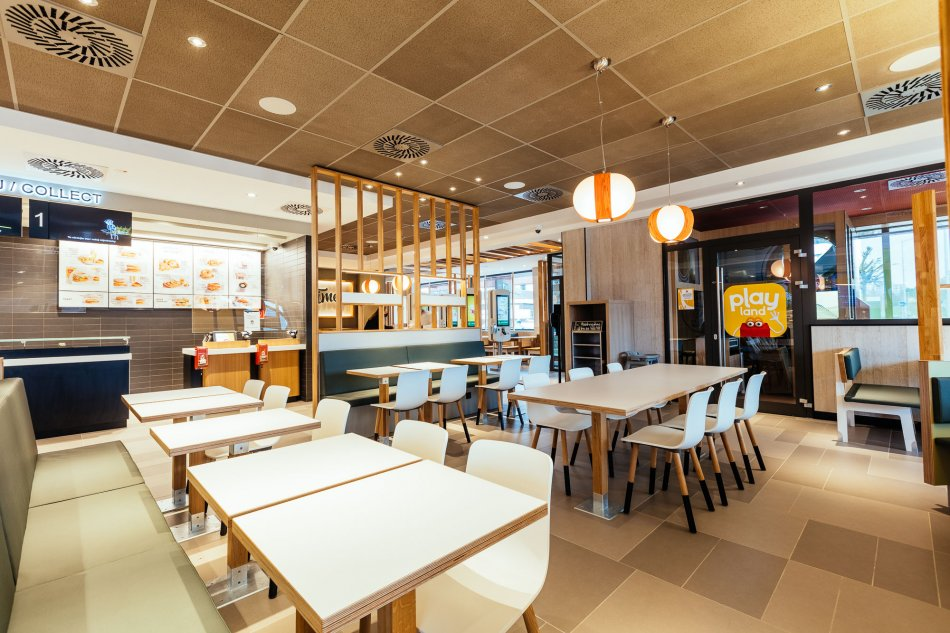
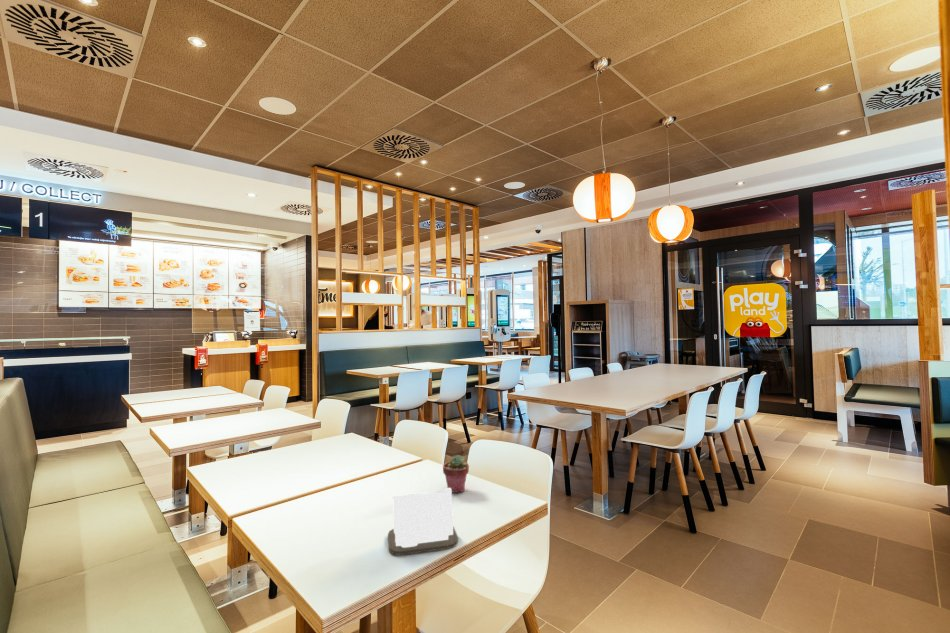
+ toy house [387,487,459,556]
+ potted succulent [442,454,470,494]
